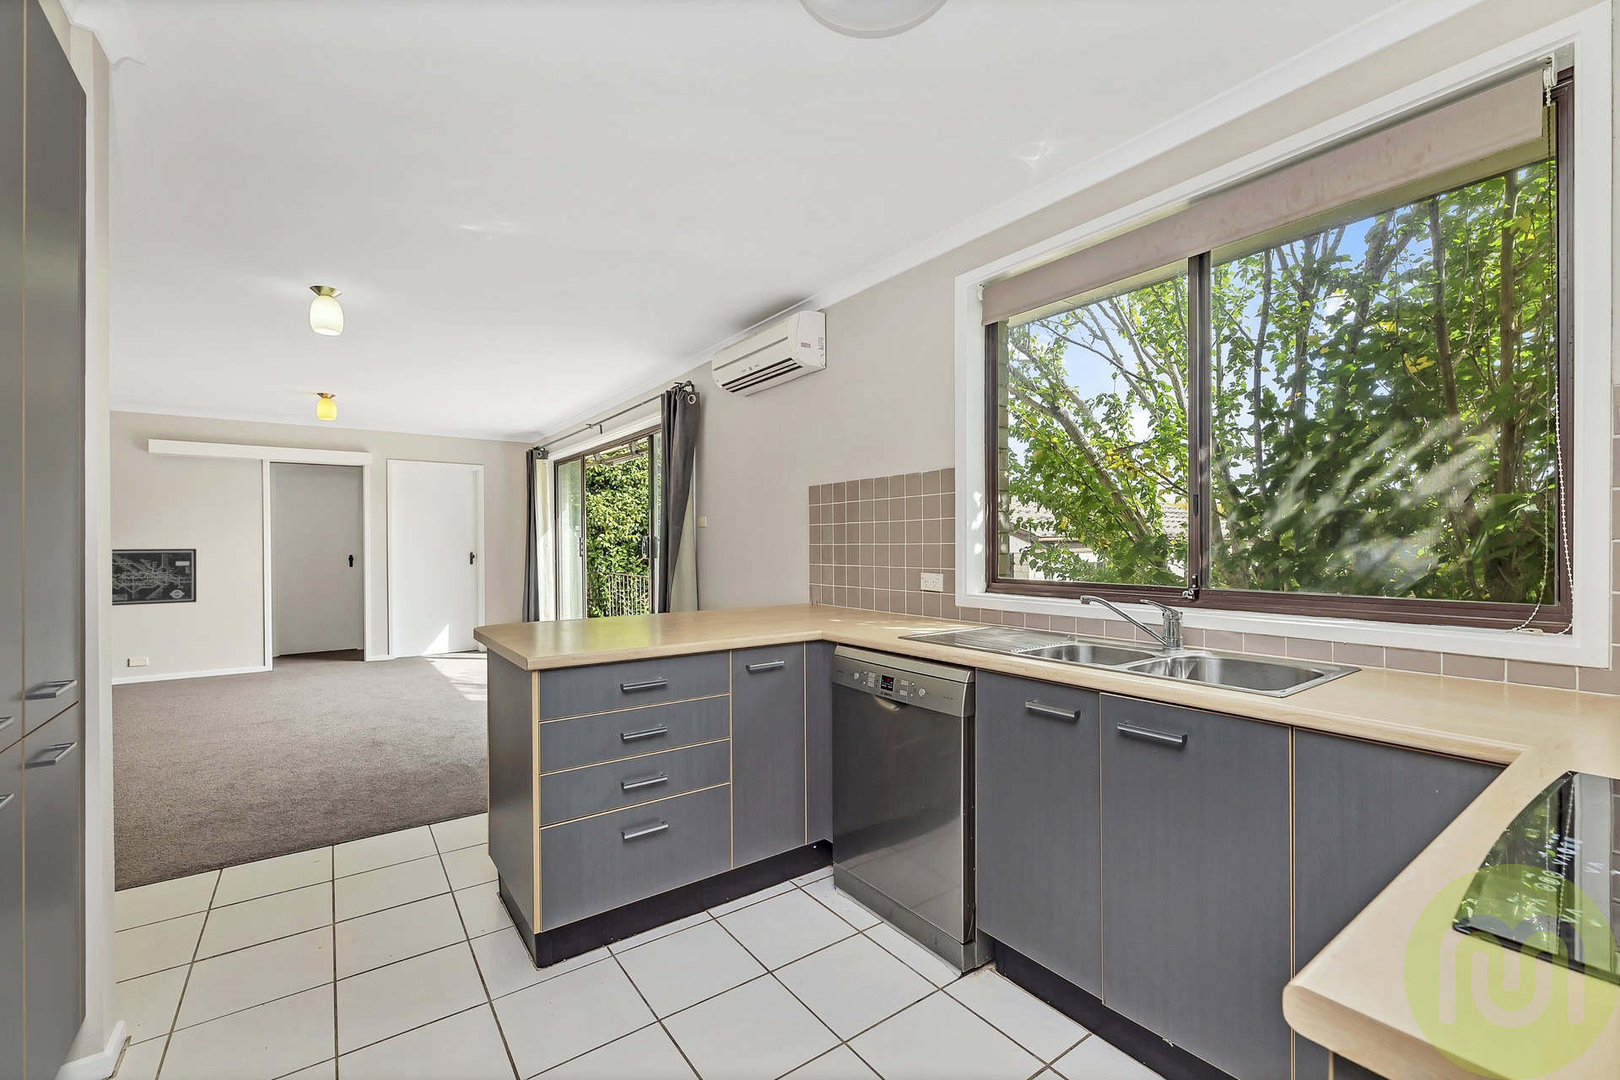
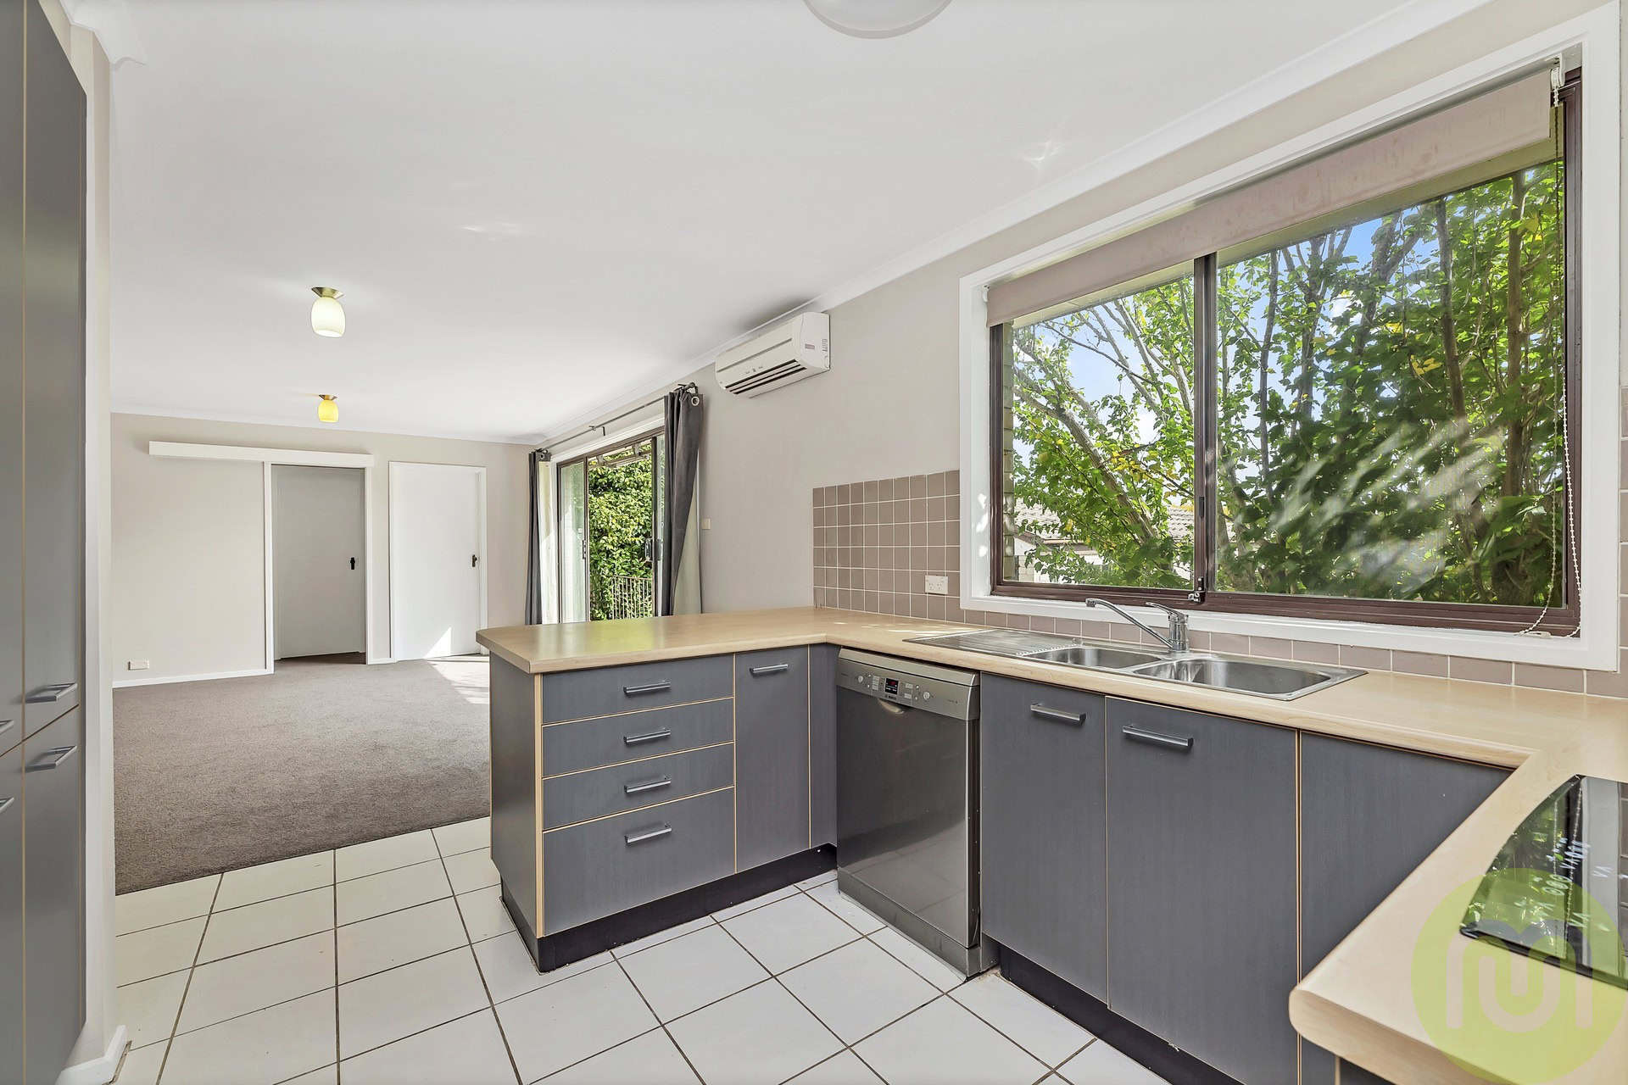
- wall art [111,547,198,606]
